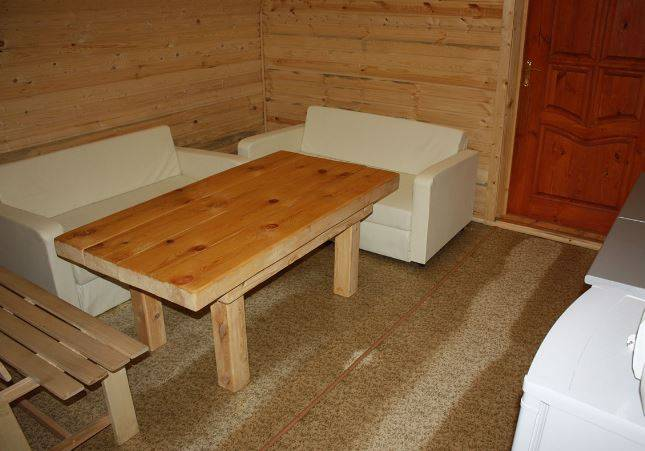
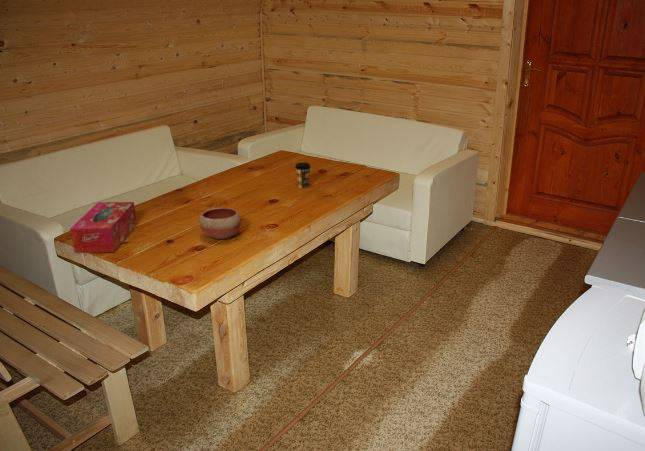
+ bowl [198,207,242,240]
+ tissue box [69,201,138,254]
+ coffee cup [294,162,312,189]
